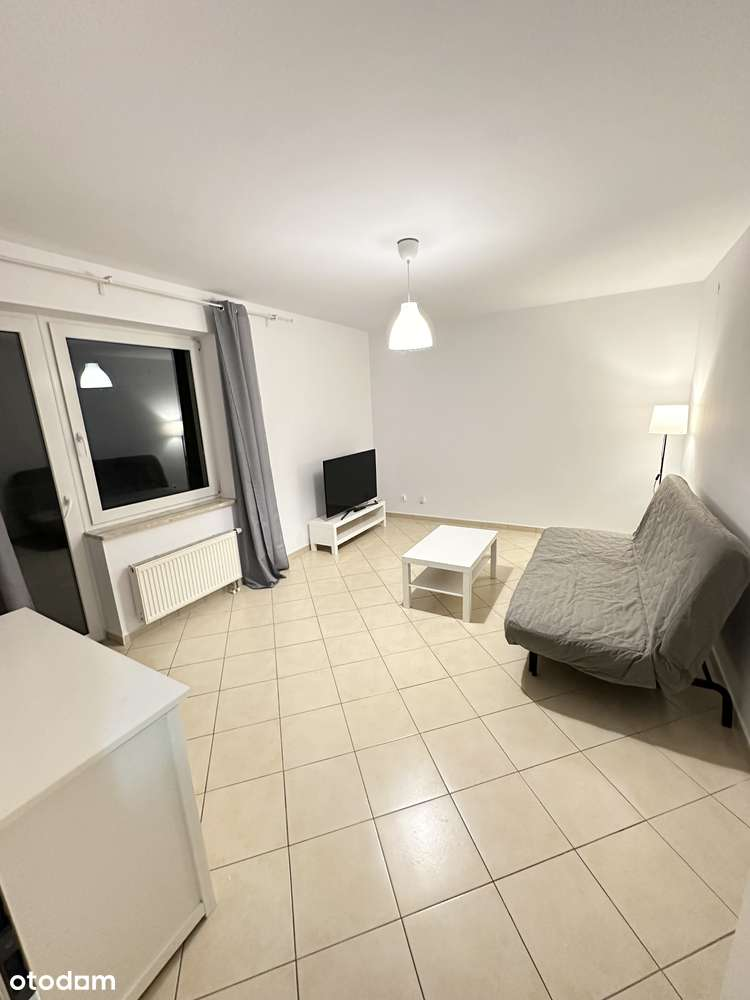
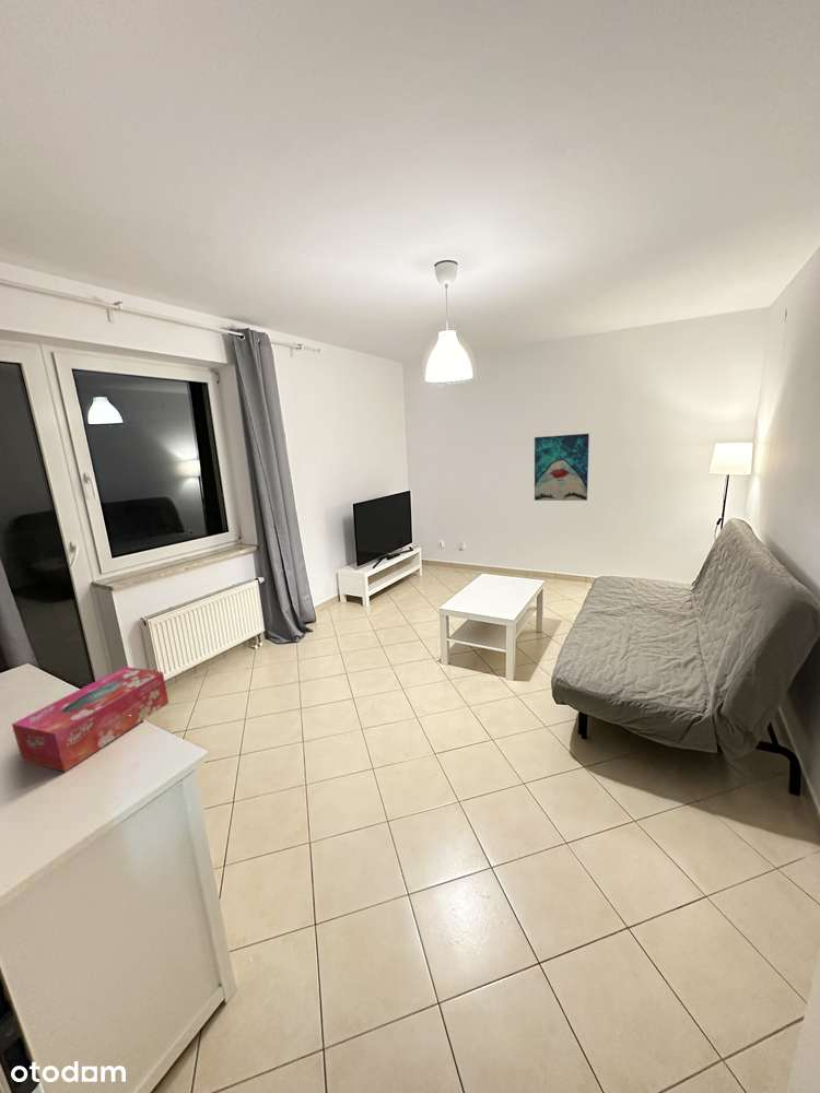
+ wall art [534,433,590,502]
+ tissue box [11,666,169,773]
